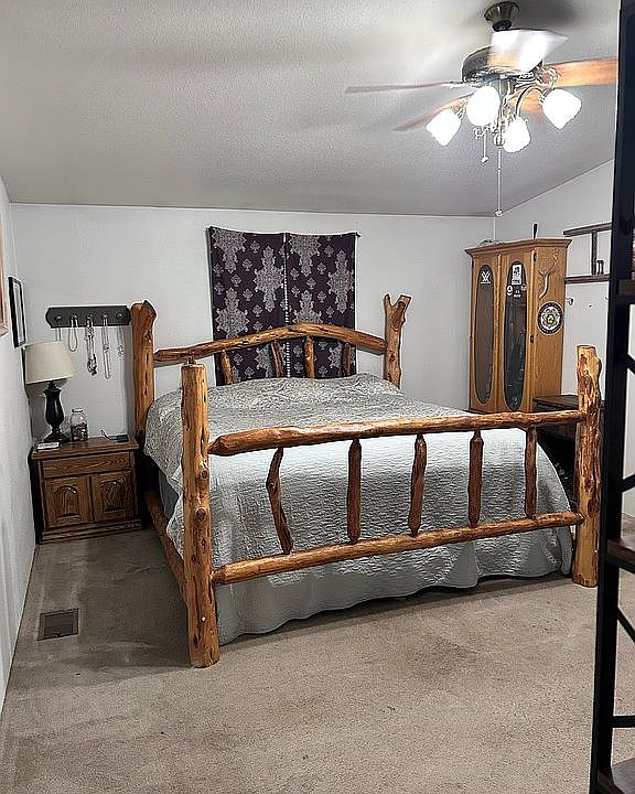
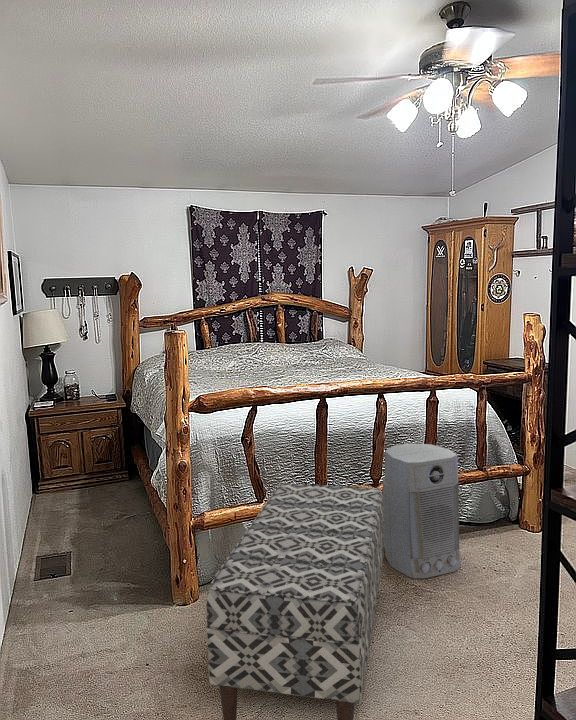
+ air purifier [382,443,462,579]
+ bench [206,483,385,720]
